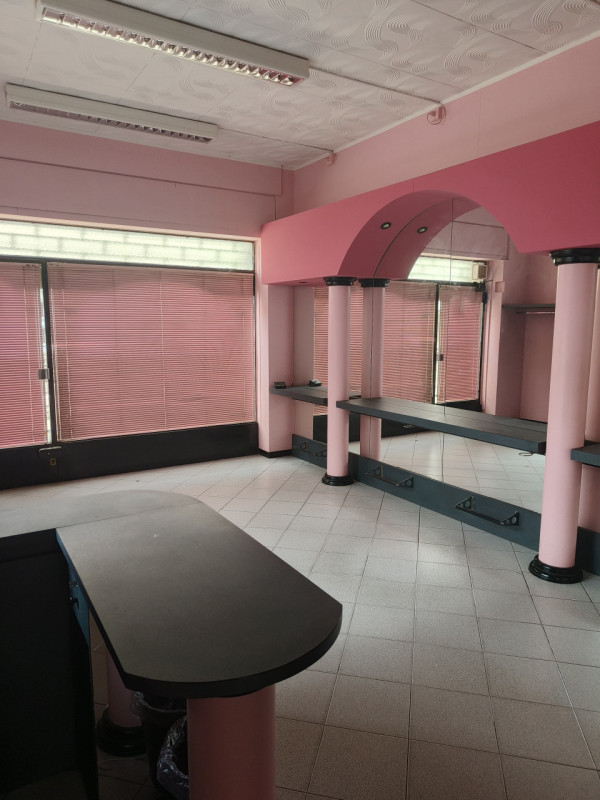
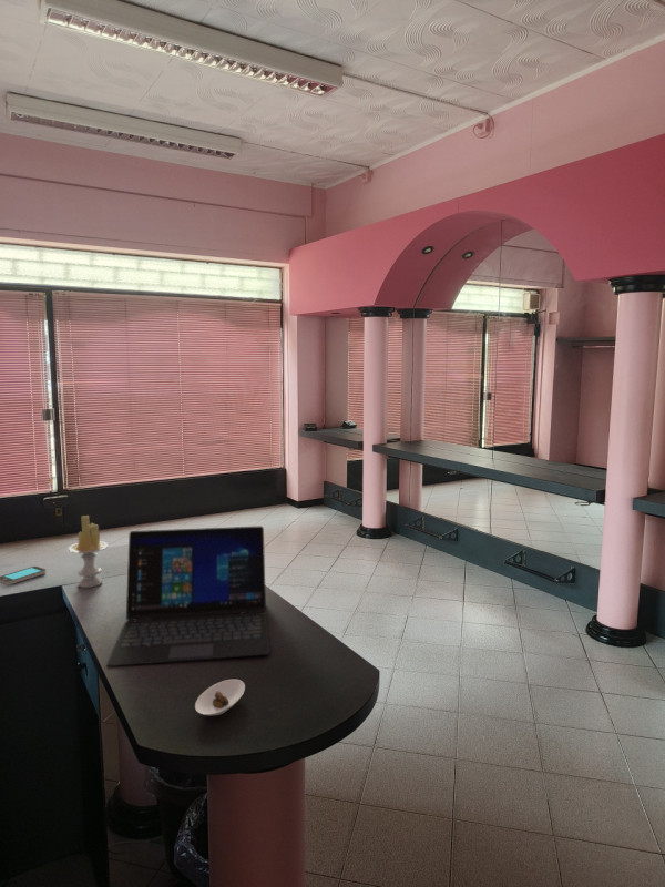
+ saucer [194,679,246,716]
+ smartphone [0,565,48,587]
+ laptop [105,526,272,667]
+ candle [68,514,109,589]
